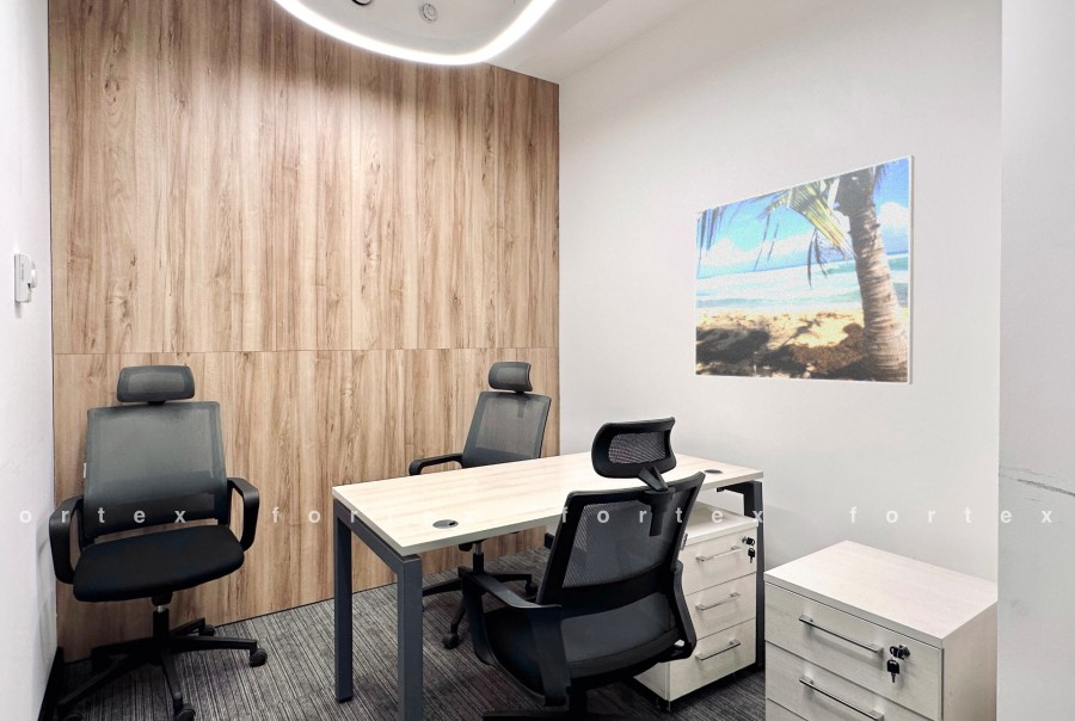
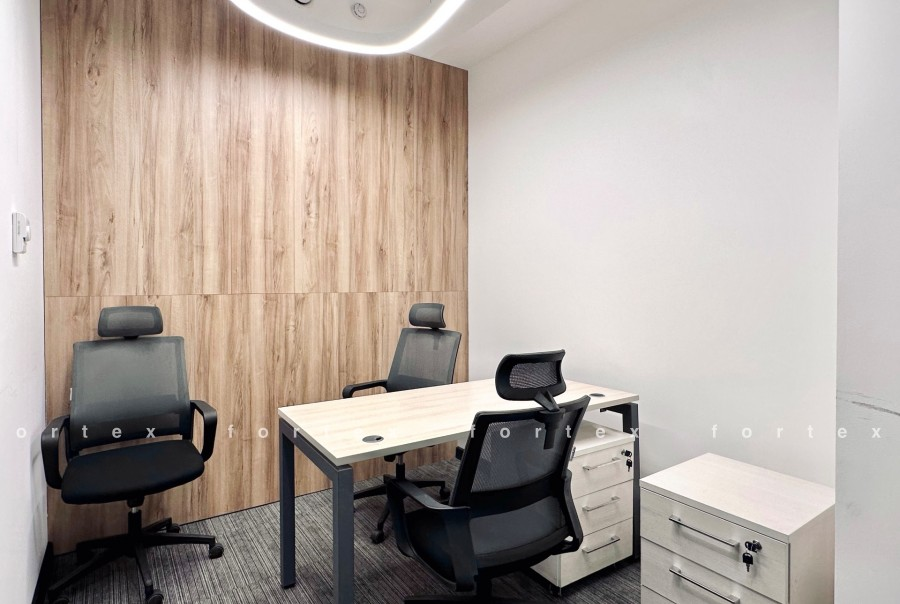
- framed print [694,154,915,386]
